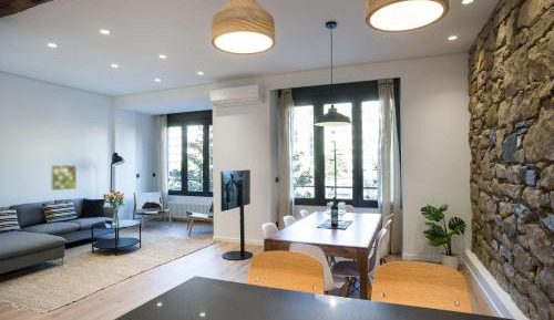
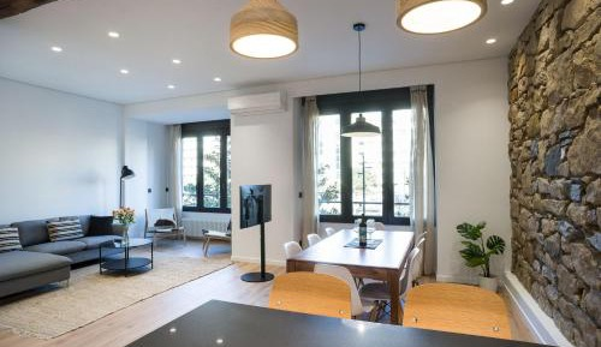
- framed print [50,164,78,192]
